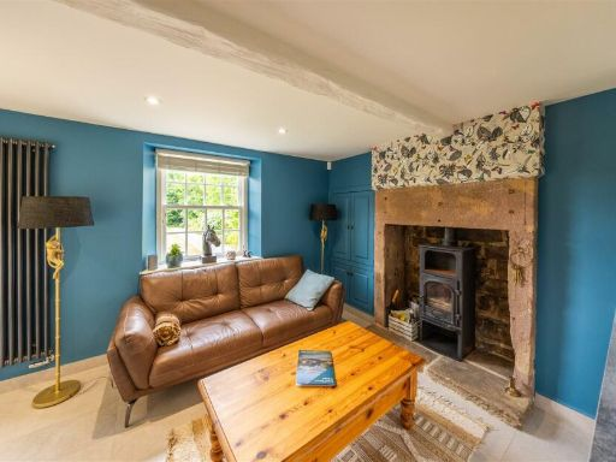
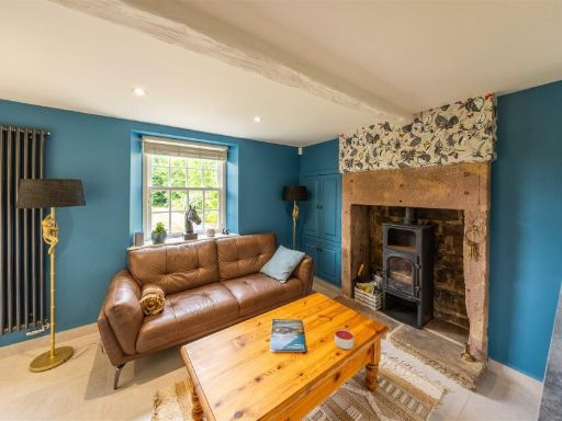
+ candle [334,329,355,350]
